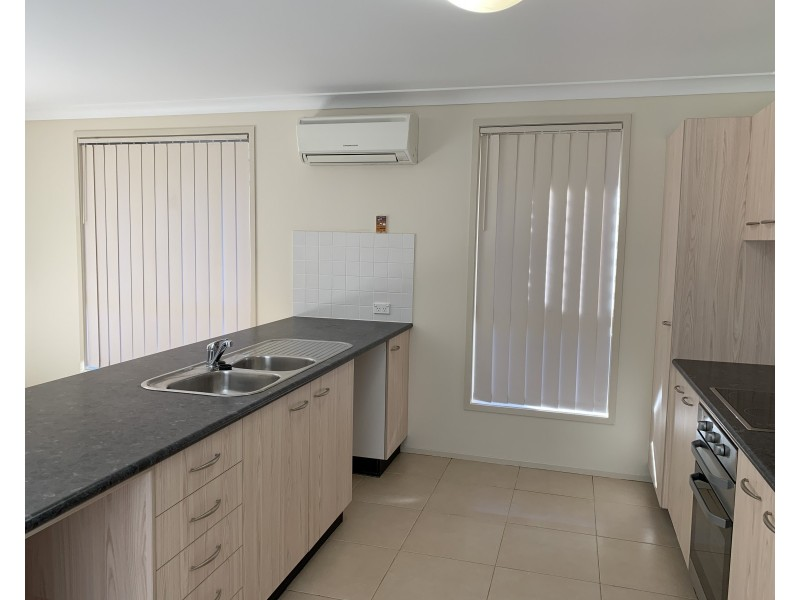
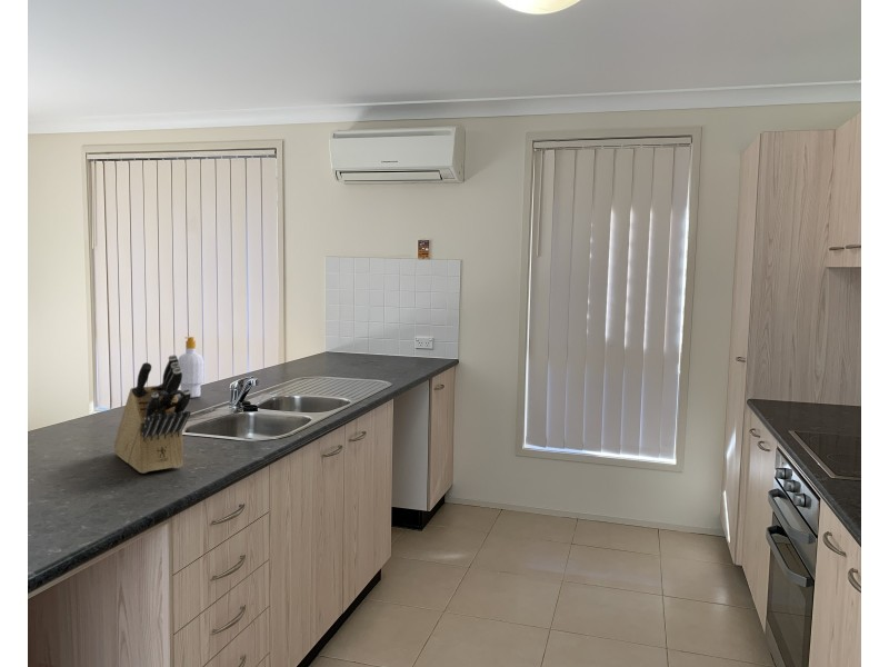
+ knife block [113,354,192,475]
+ soap bottle [178,336,206,399]
